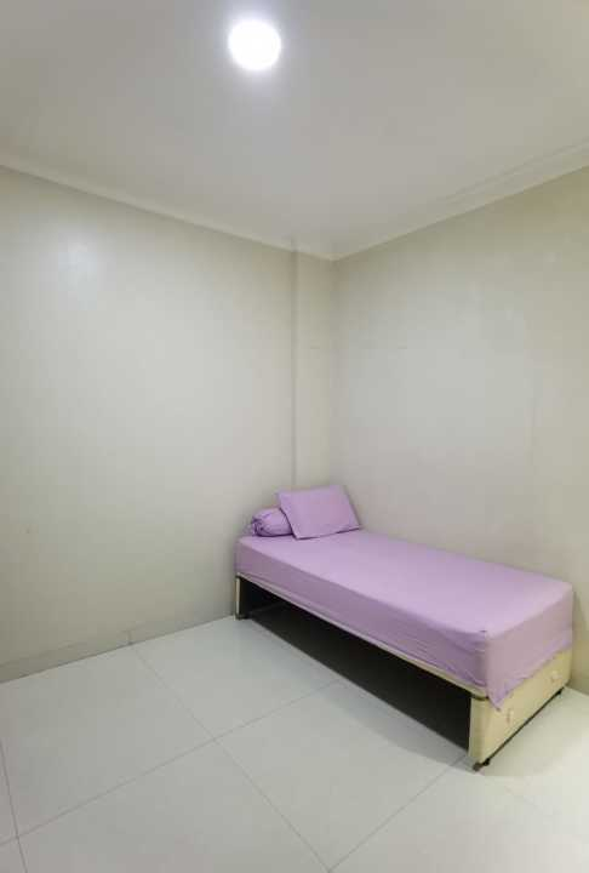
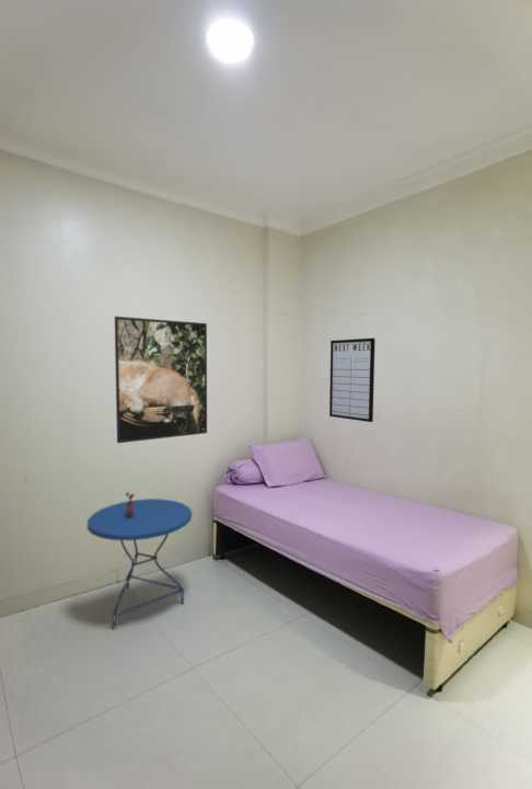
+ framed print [114,316,208,444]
+ side table [86,491,193,631]
+ writing board [328,338,377,423]
